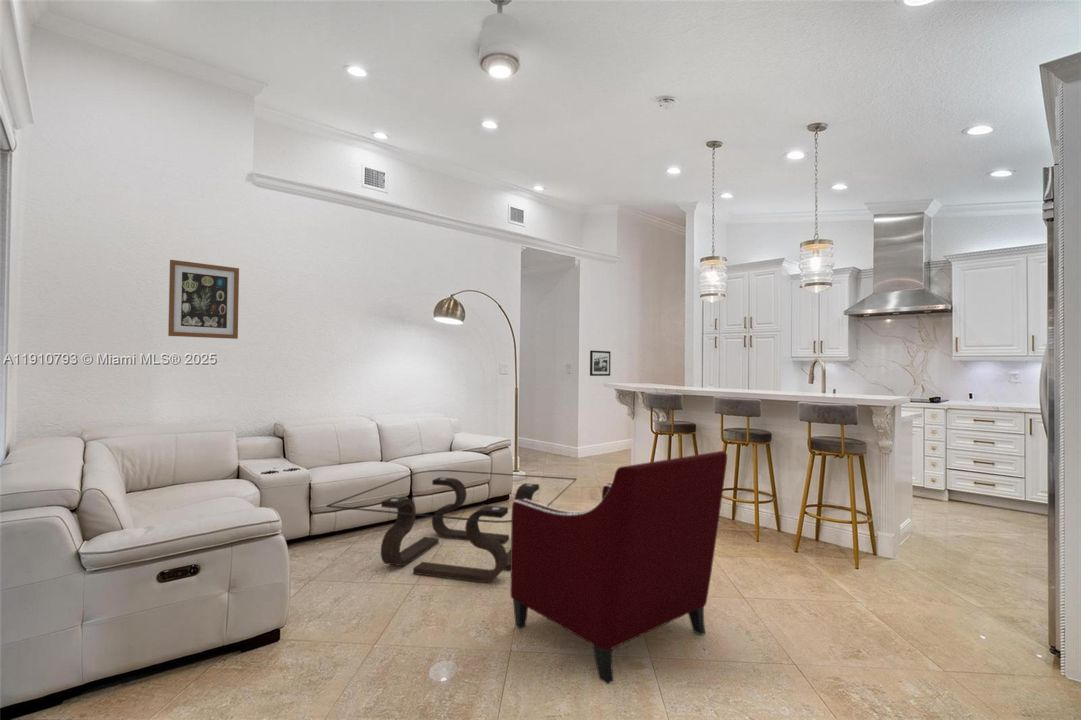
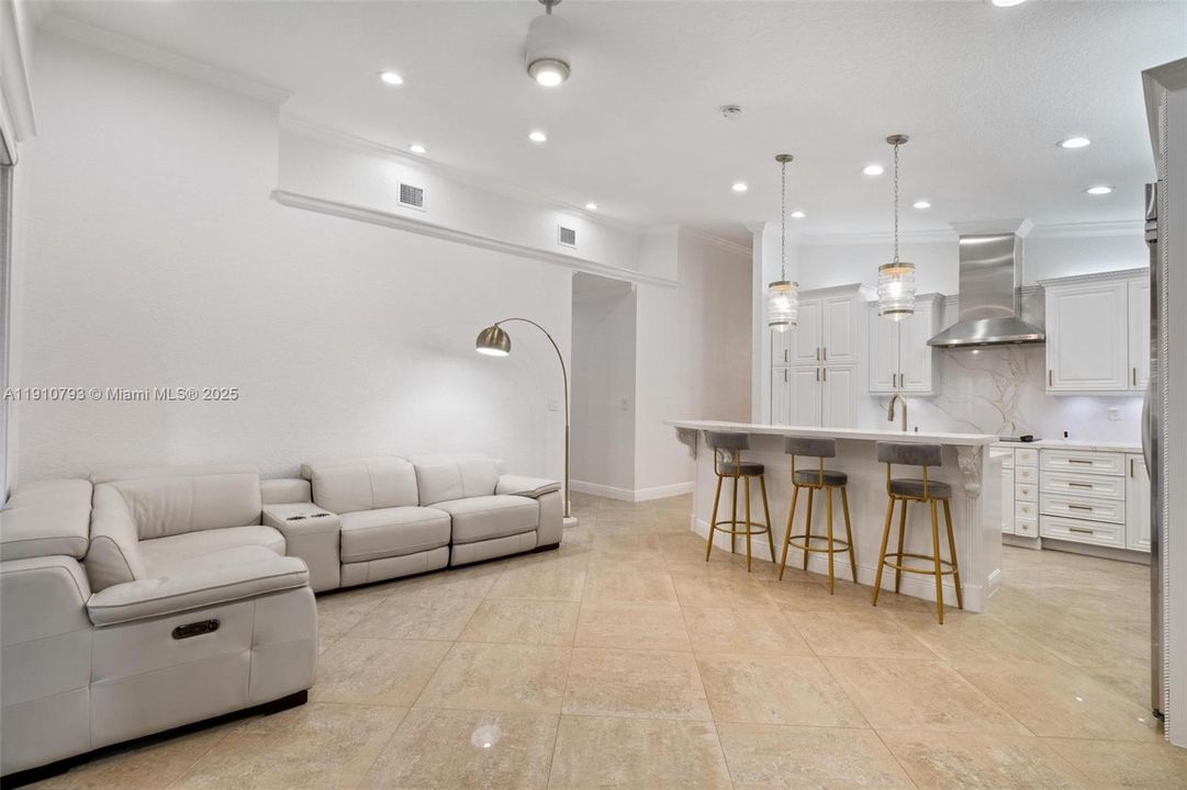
- picture frame [589,349,612,377]
- armchair [510,450,728,685]
- coffee table [325,469,577,583]
- wall art [167,259,240,340]
